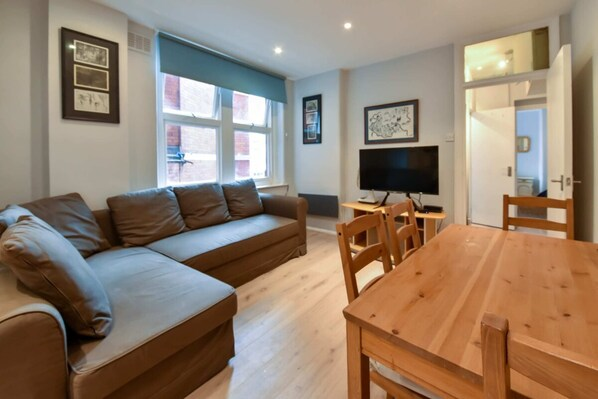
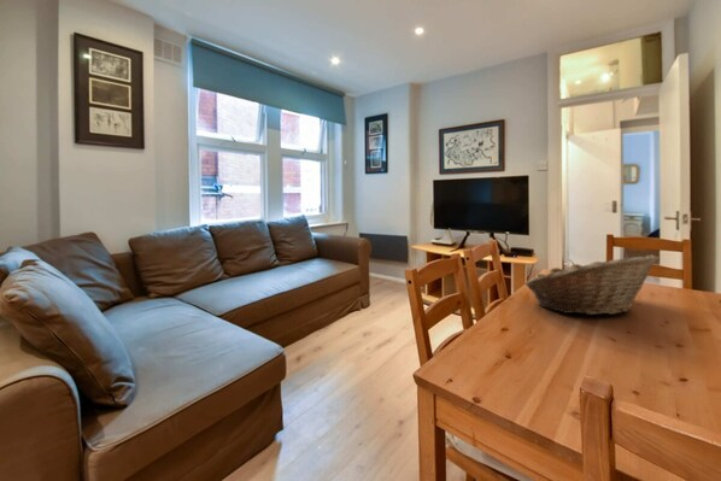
+ fruit basket [524,254,661,316]
